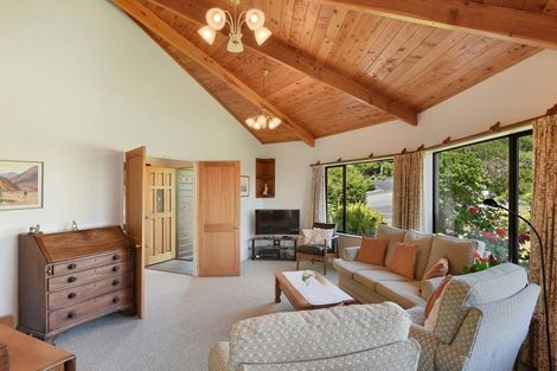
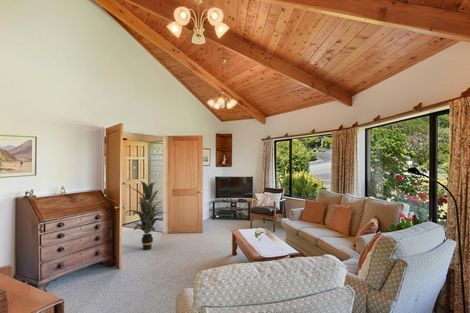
+ indoor plant [125,180,168,251]
